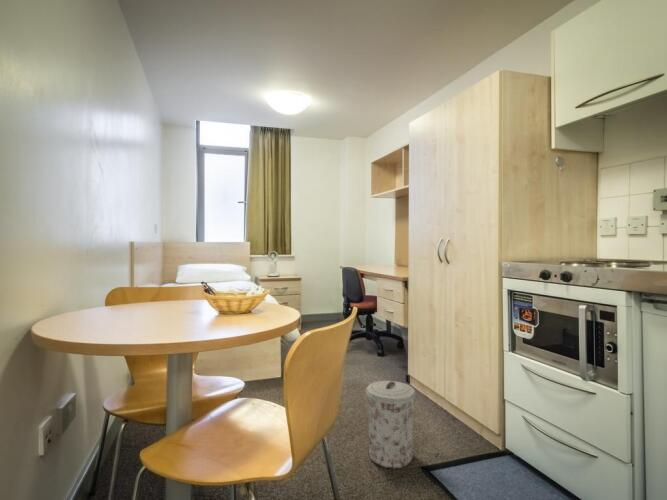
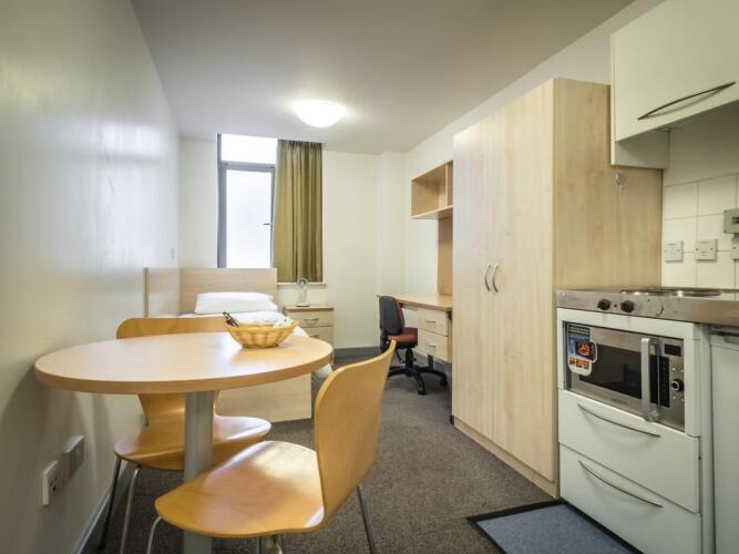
- trash can [365,380,417,469]
